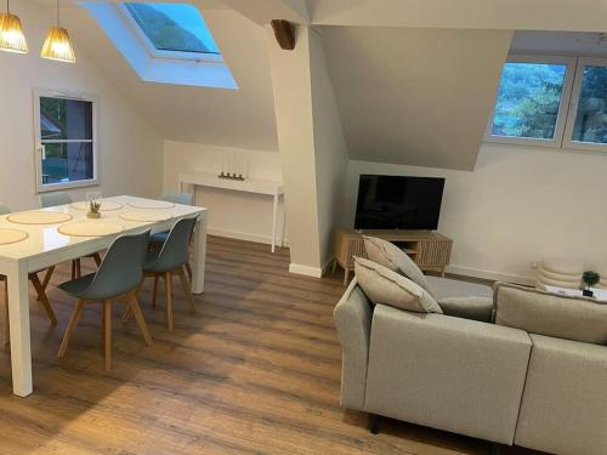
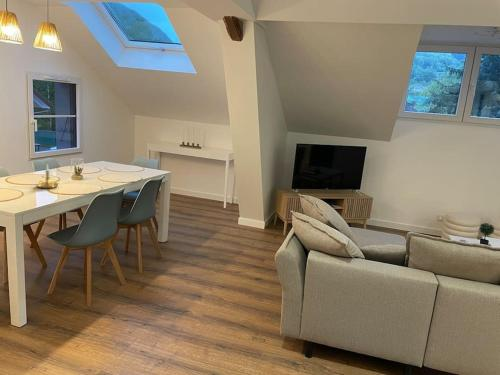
+ candle holder [35,163,60,189]
